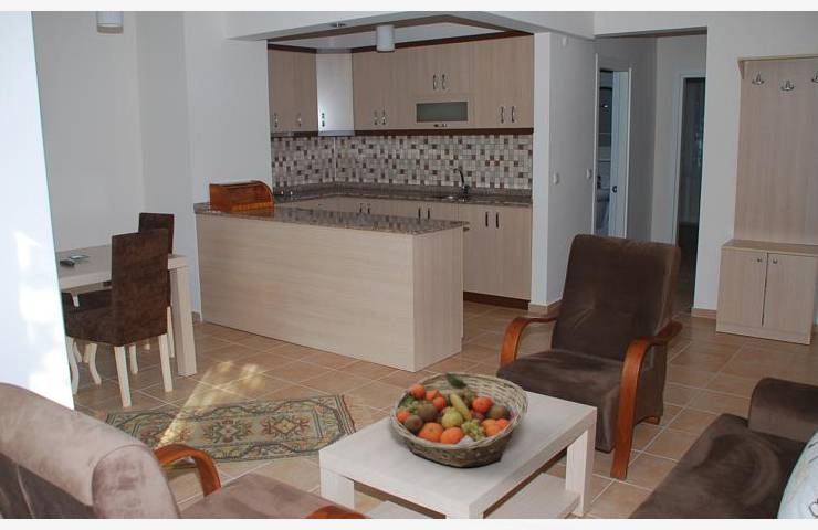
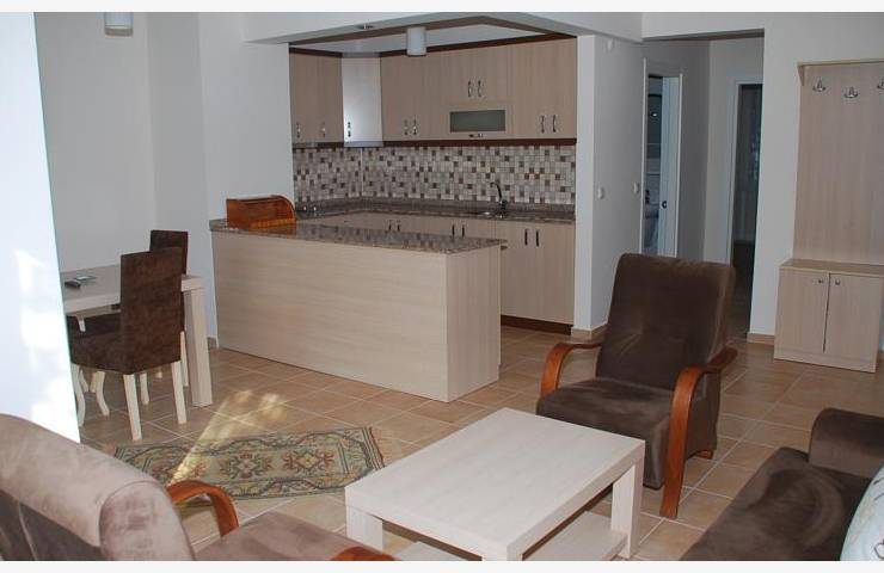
- fruit basket [388,371,529,468]
